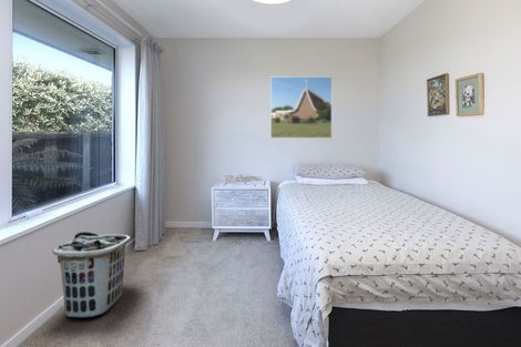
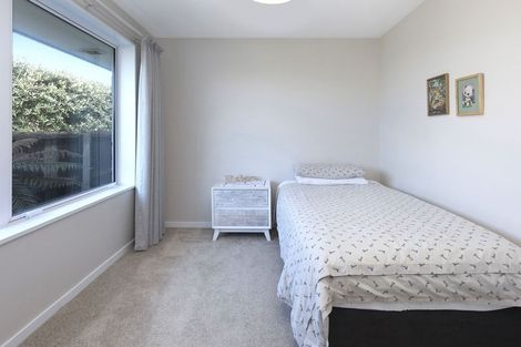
- clothes hamper [51,231,132,318]
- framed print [269,75,334,140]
